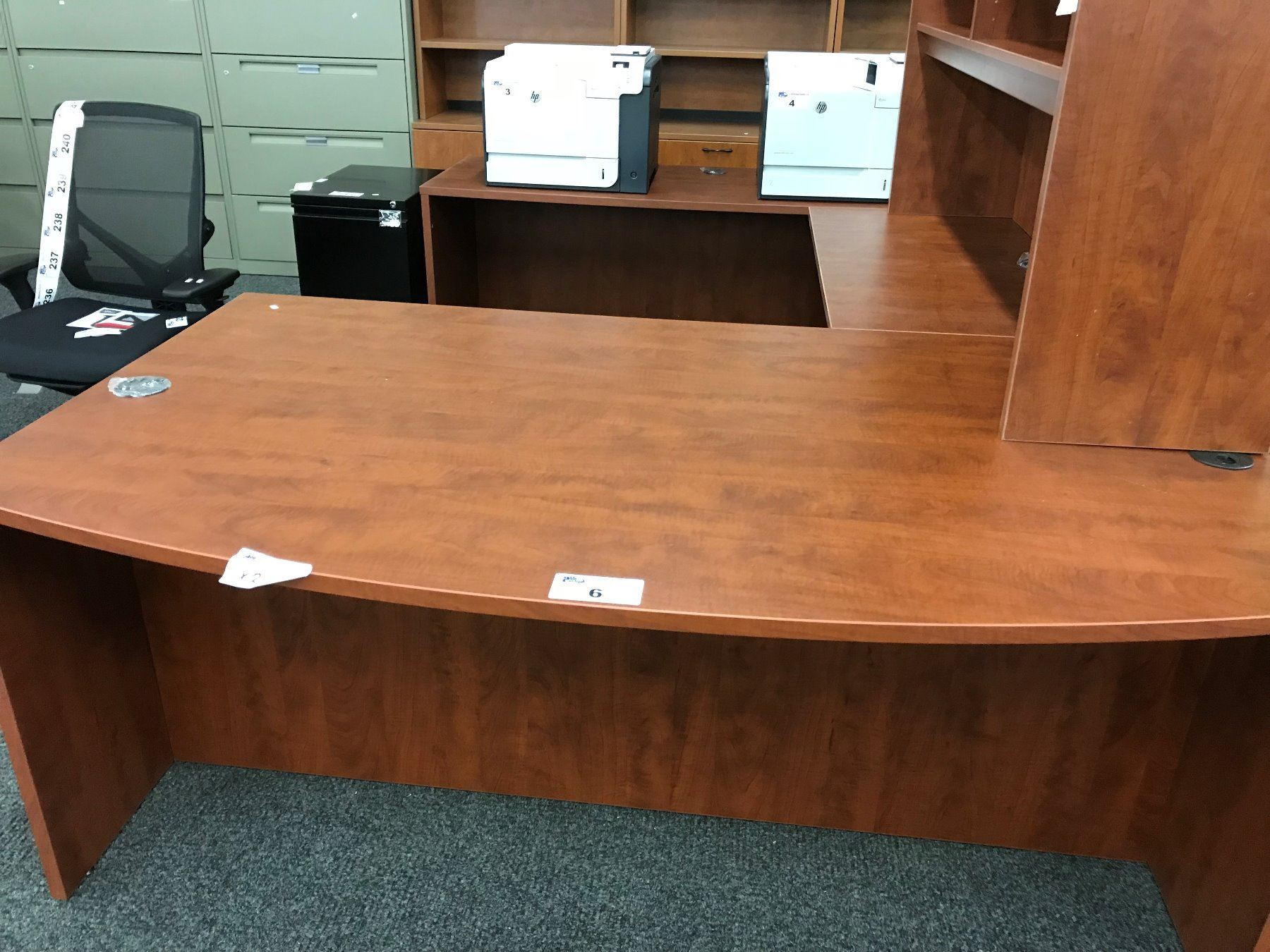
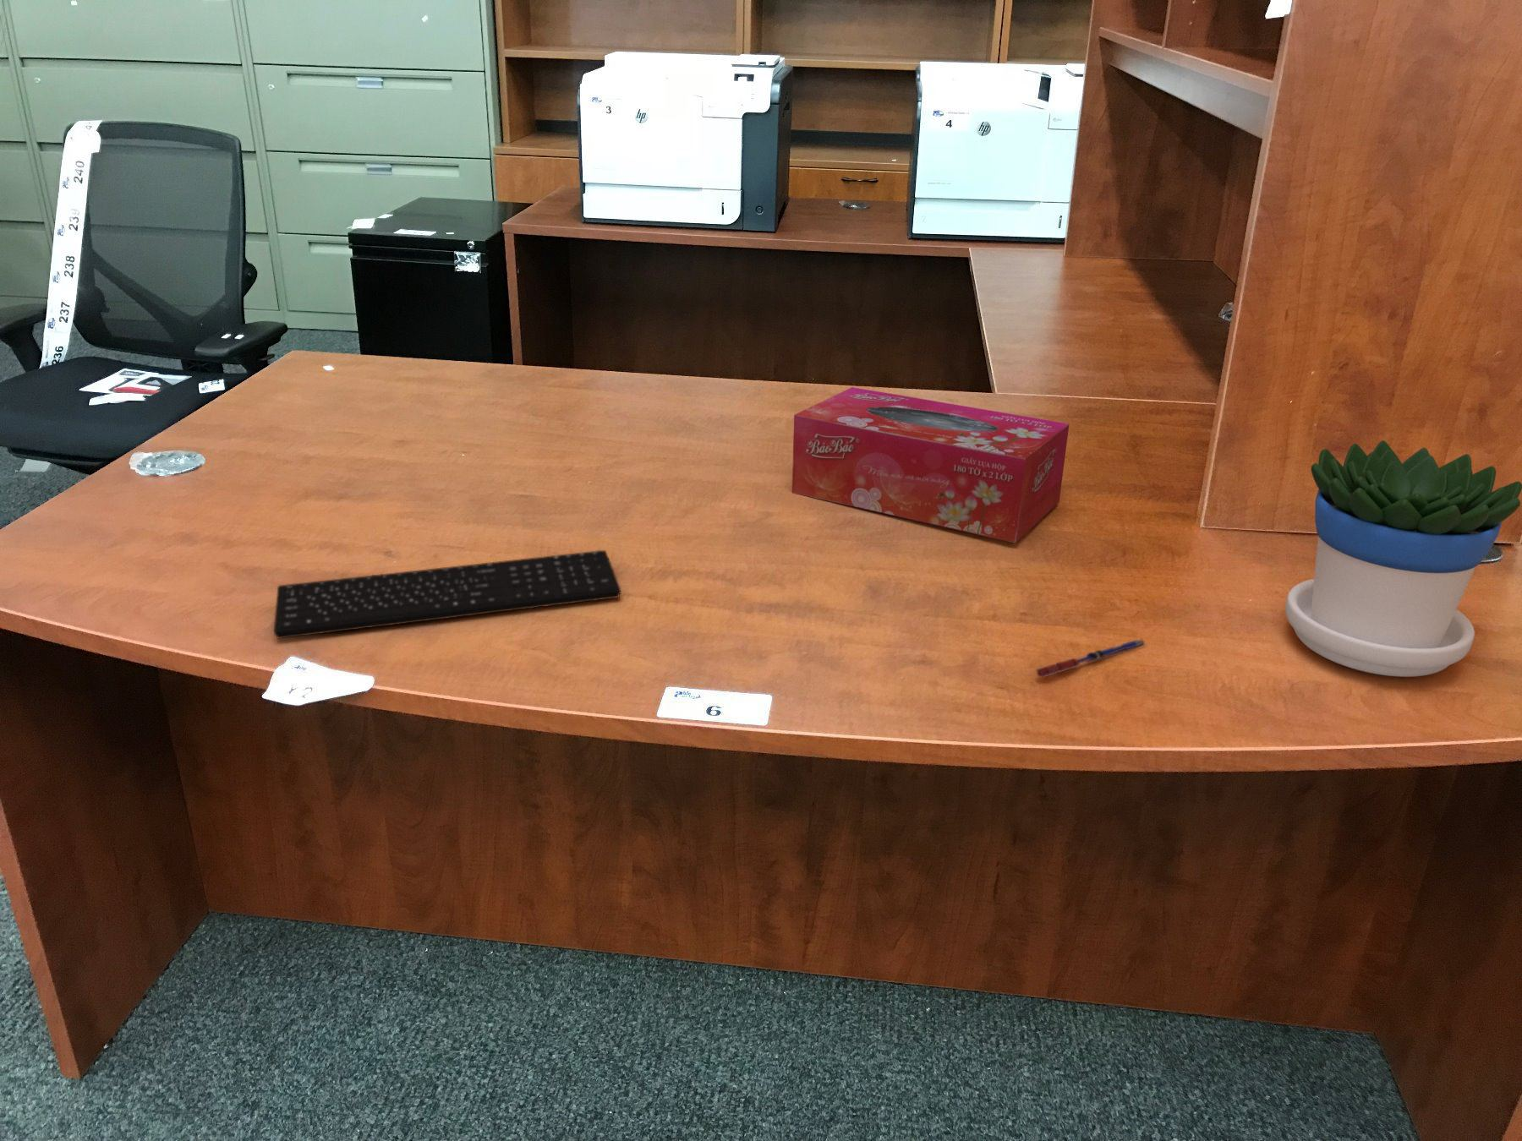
+ keyboard [273,549,622,640]
+ tissue box [791,386,1070,543]
+ flowerpot [1285,440,1522,678]
+ pen [1034,638,1147,678]
